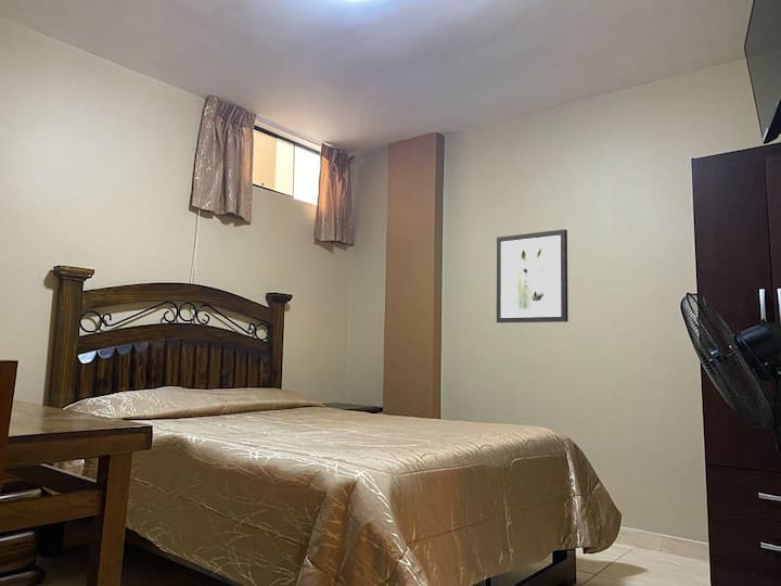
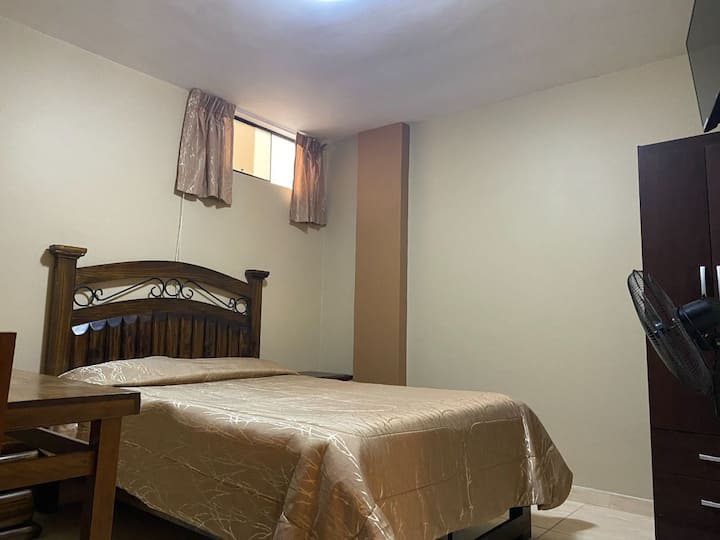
- wall art [496,228,569,323]
